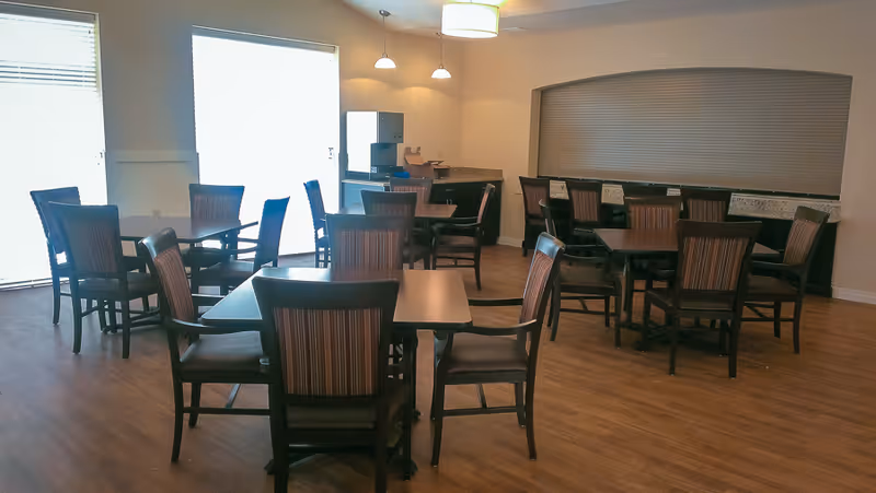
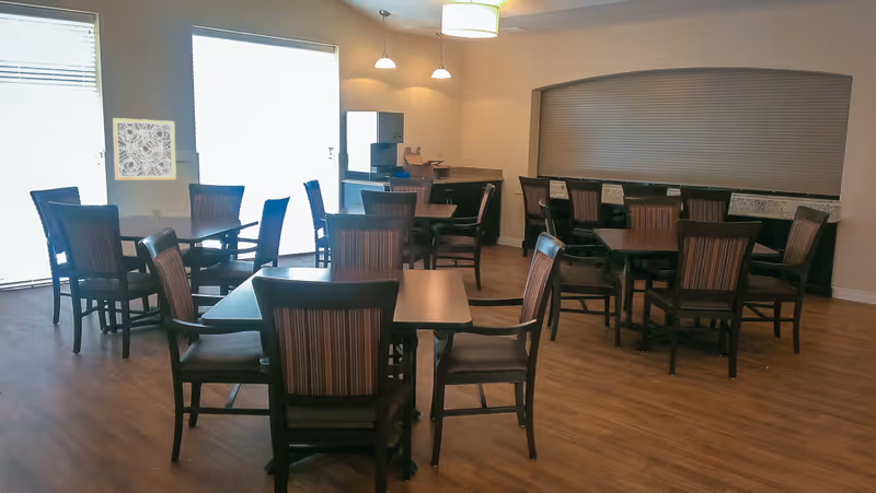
+ wall art [112,117,177,180]
